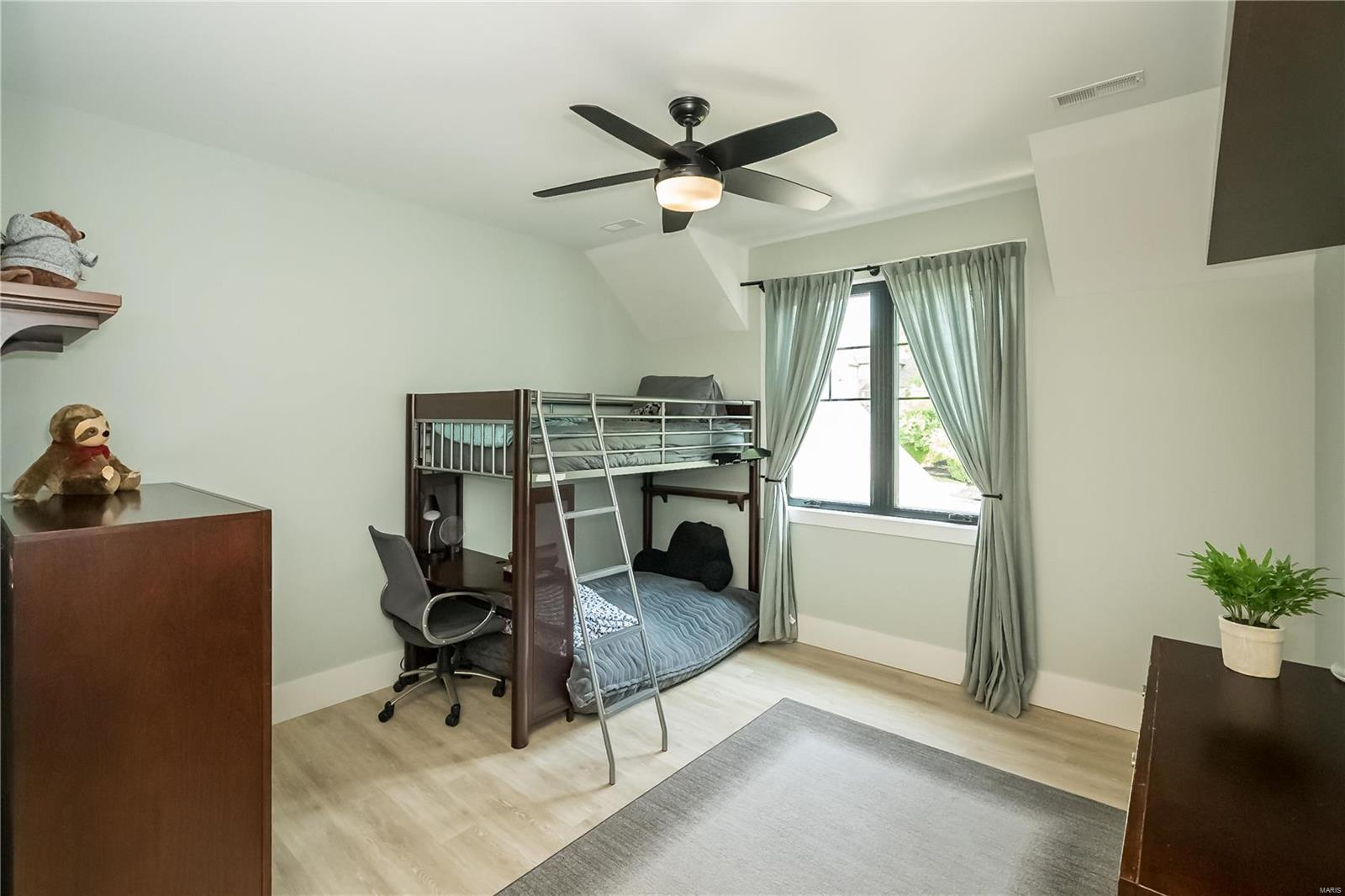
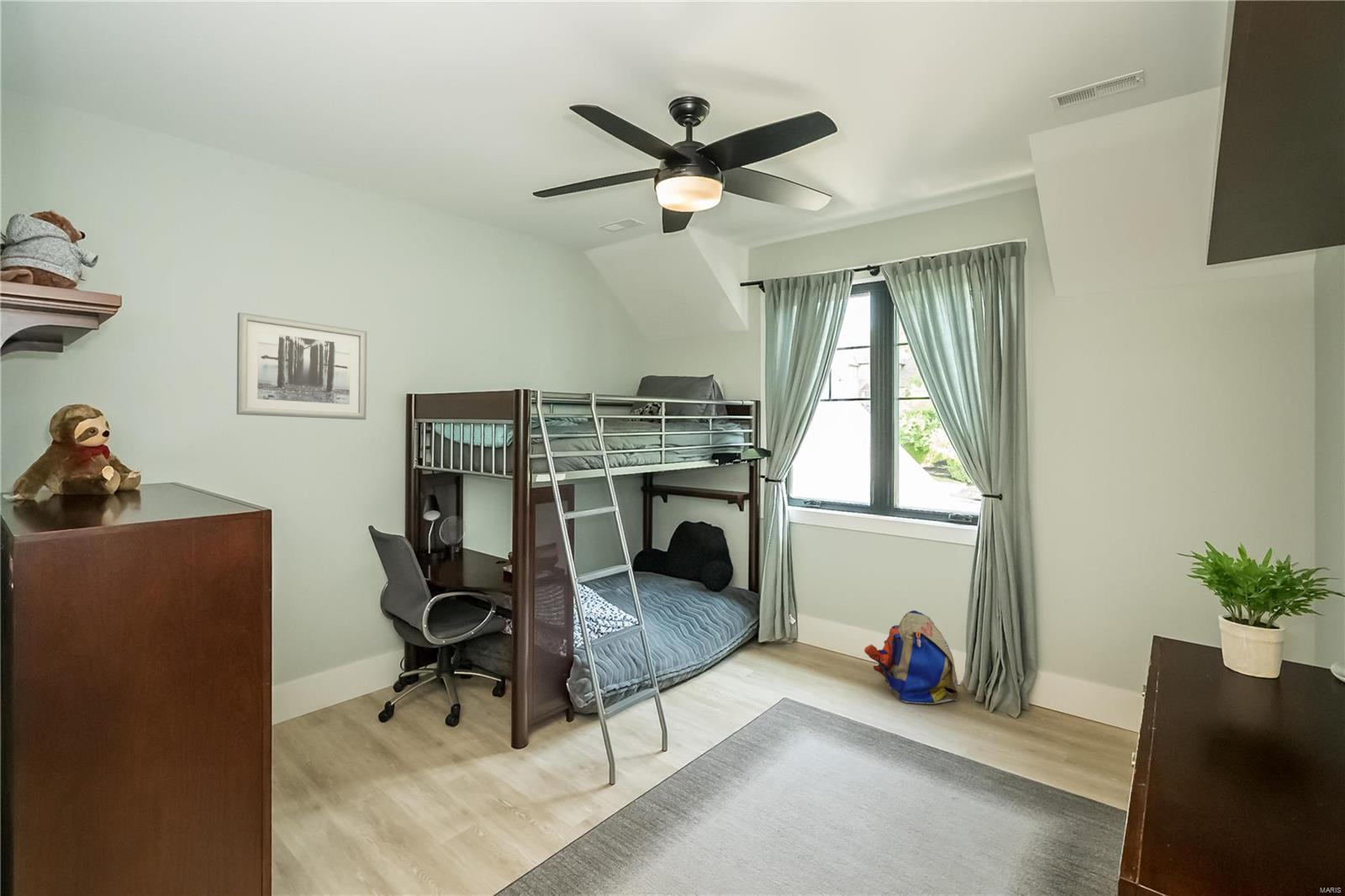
+ wall art [236,312,367,420]
+ backpack [863,609,959,705]
